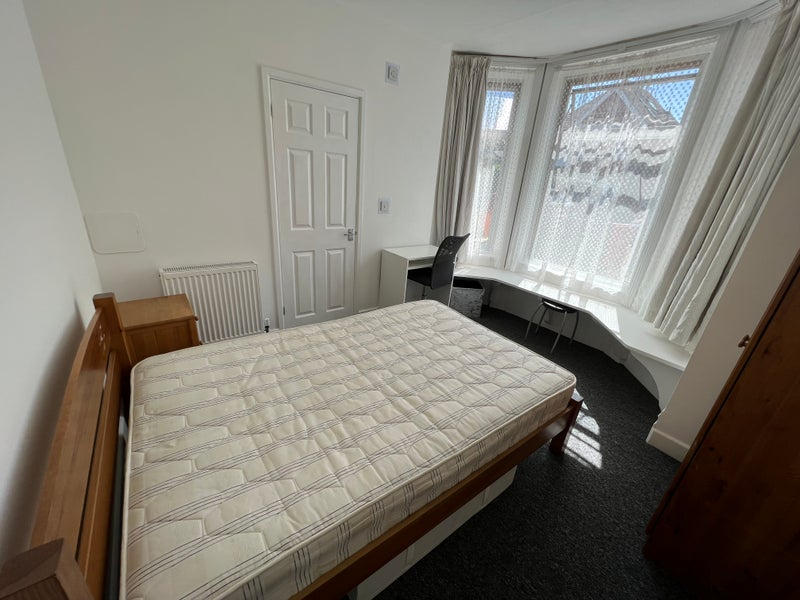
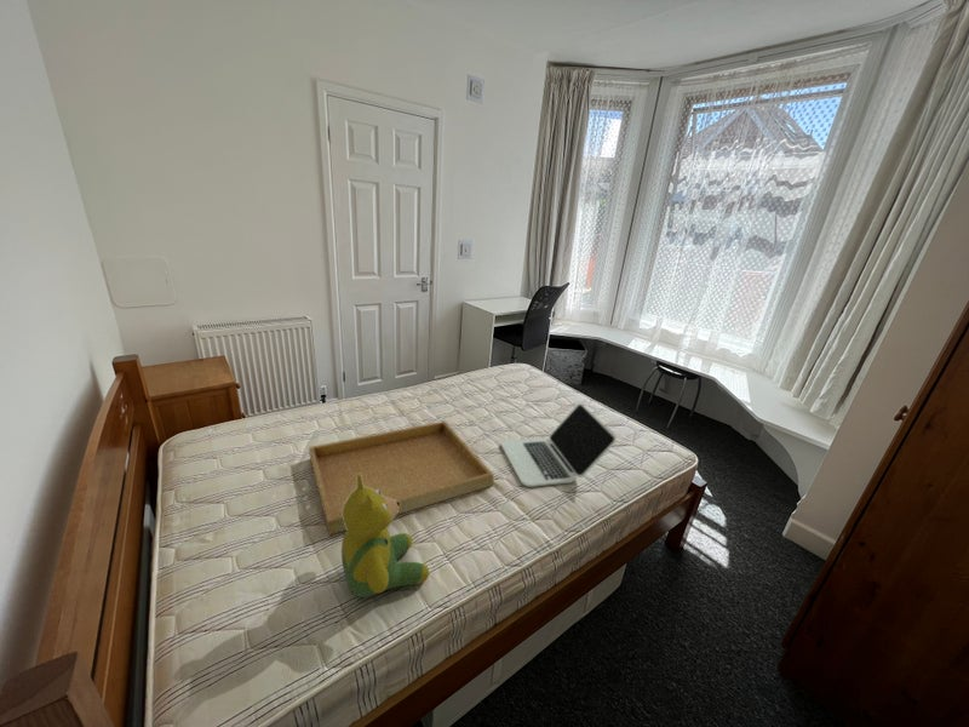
+ tray [308,419,494,537]
+ teddy bear [340,474,430,599]
+ laptop [500,403,618,488]
